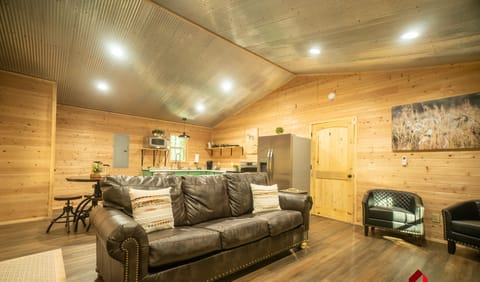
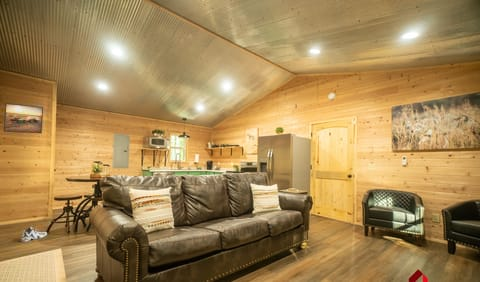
+ sneaker [20,225,48,243]
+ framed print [3,102,44,135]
